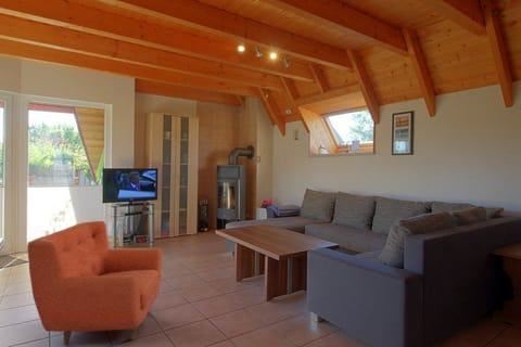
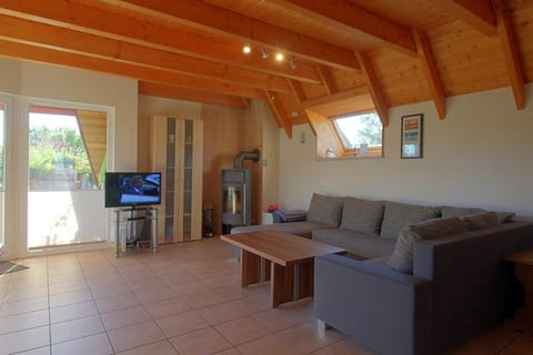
- armchair [26,220,163,344]
